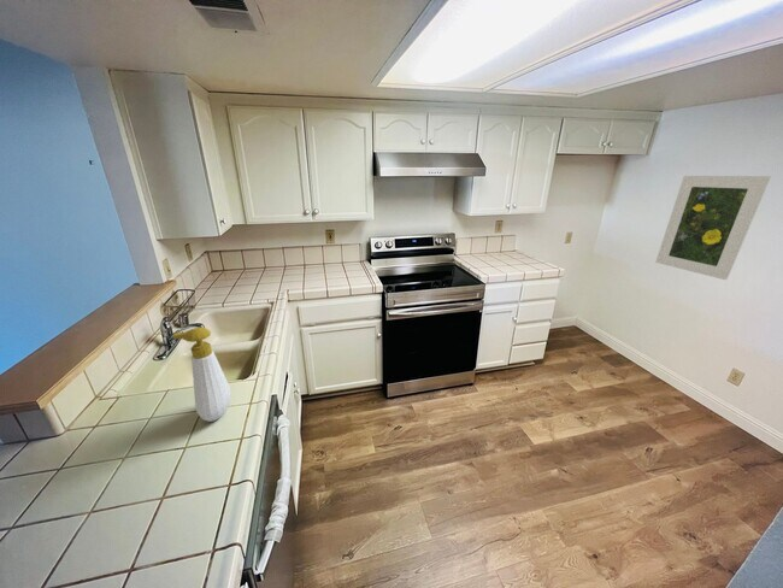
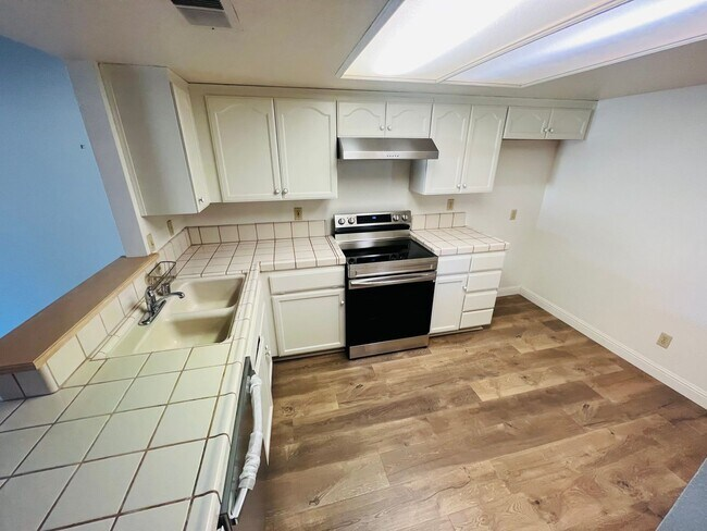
- soap bottle [171,325,231,423]
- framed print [655,175,772,281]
